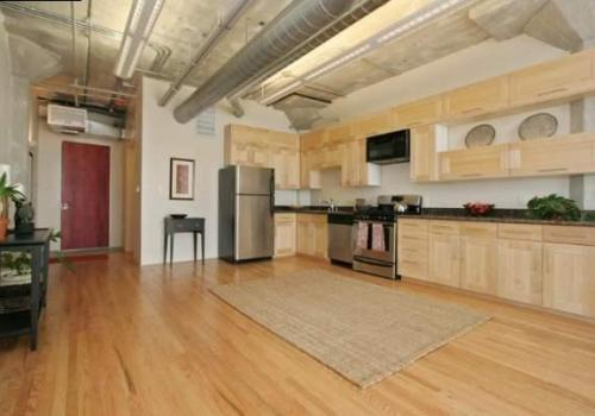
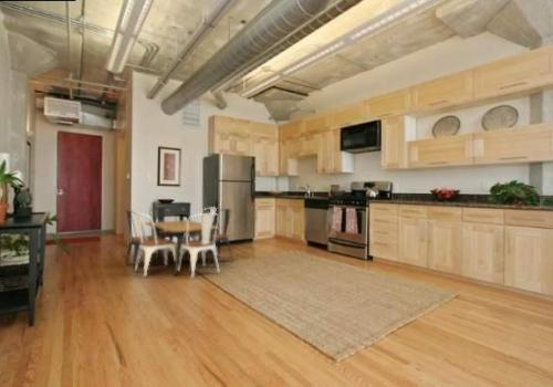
+ dining table [125,206,234,279]
